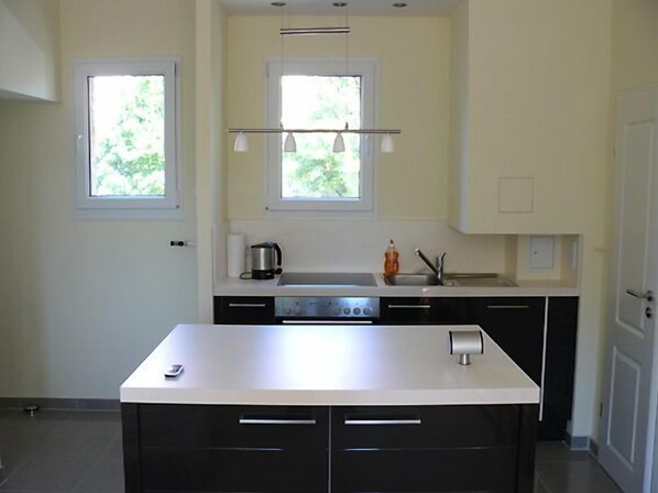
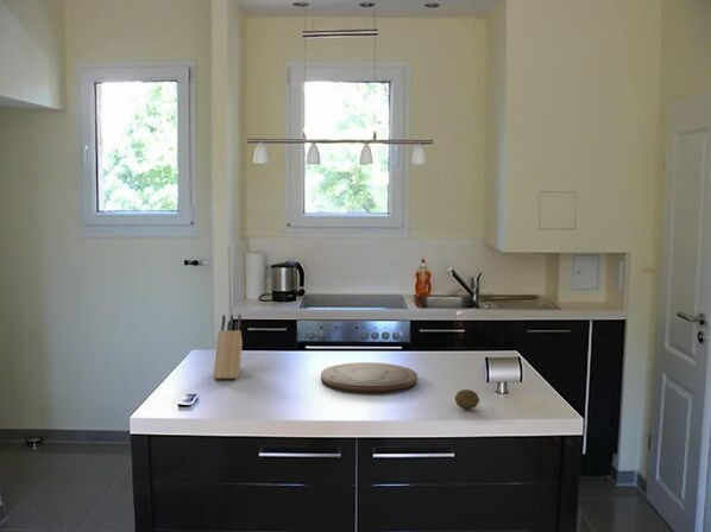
+ knife block [212,314,244,380]
+ fruit [453,388,480,411]
+ cutting board [320,361,419,394]
